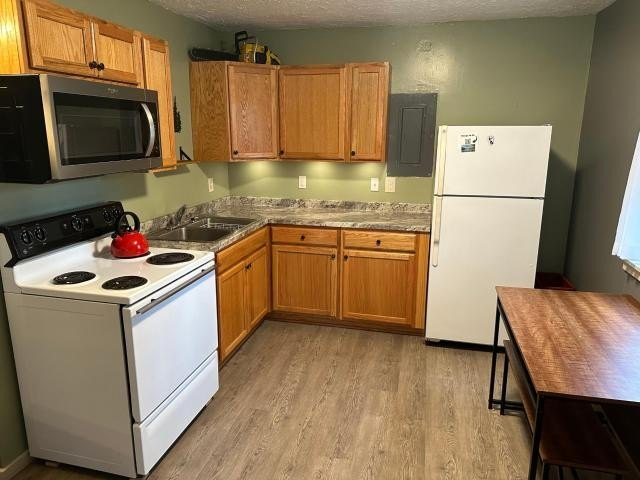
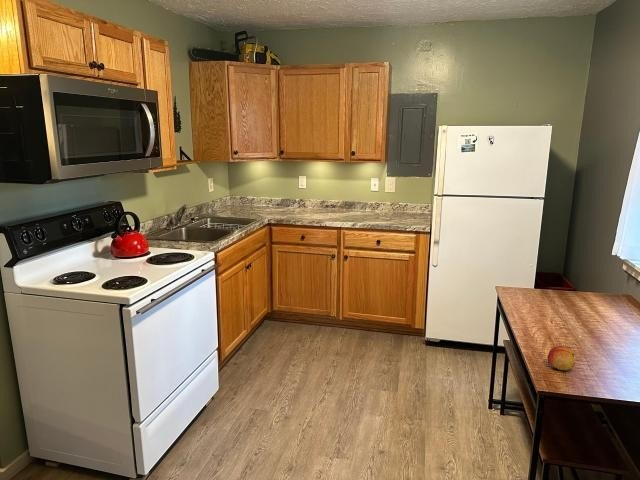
+ fruit [547,345,576,371]
